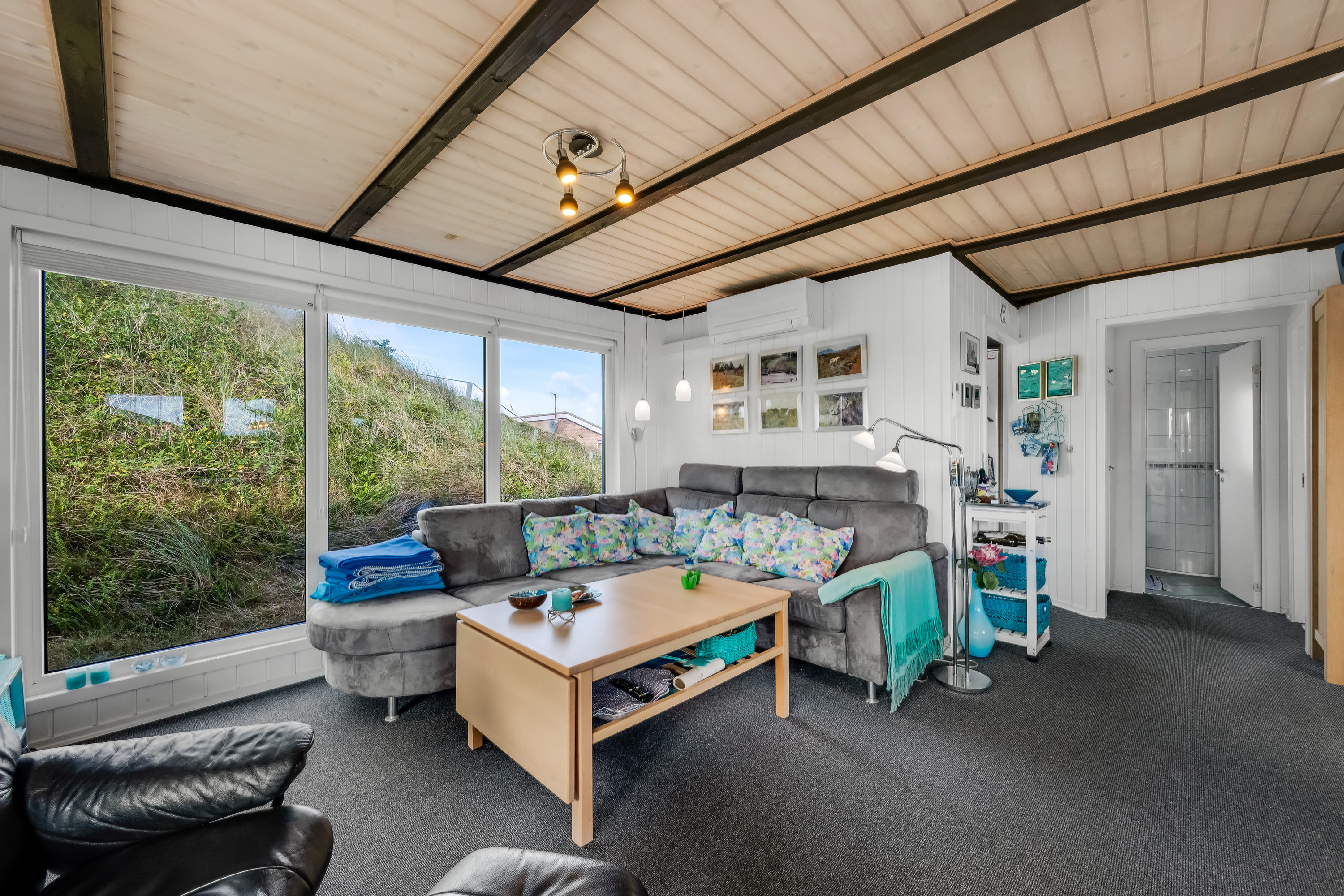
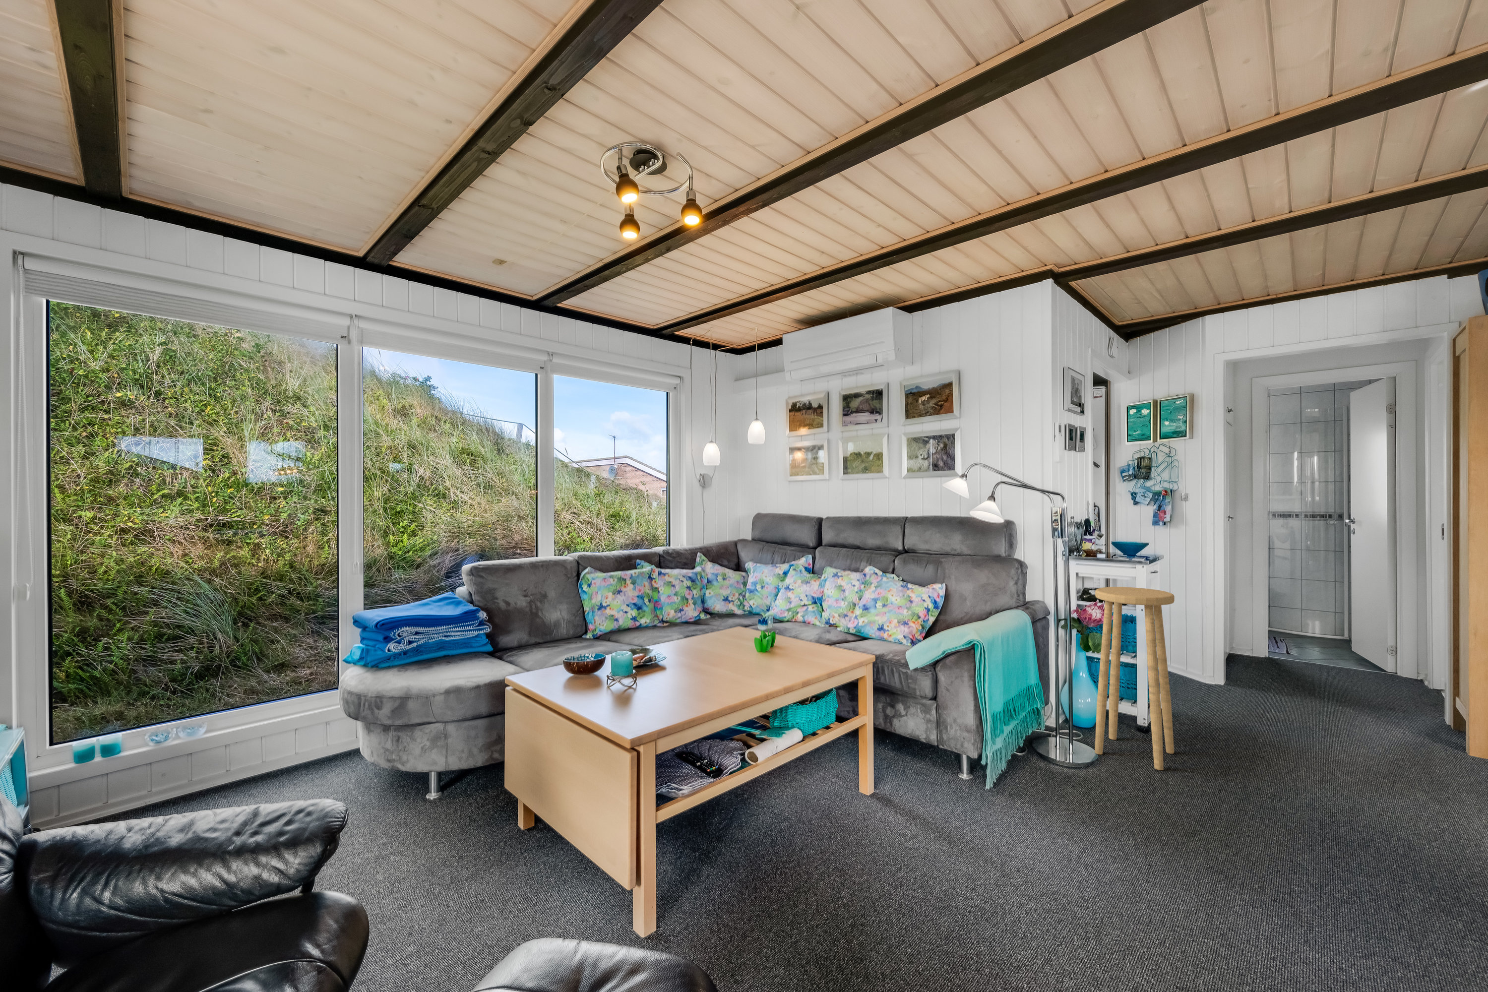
+ stool [1094,587,1175,771]
